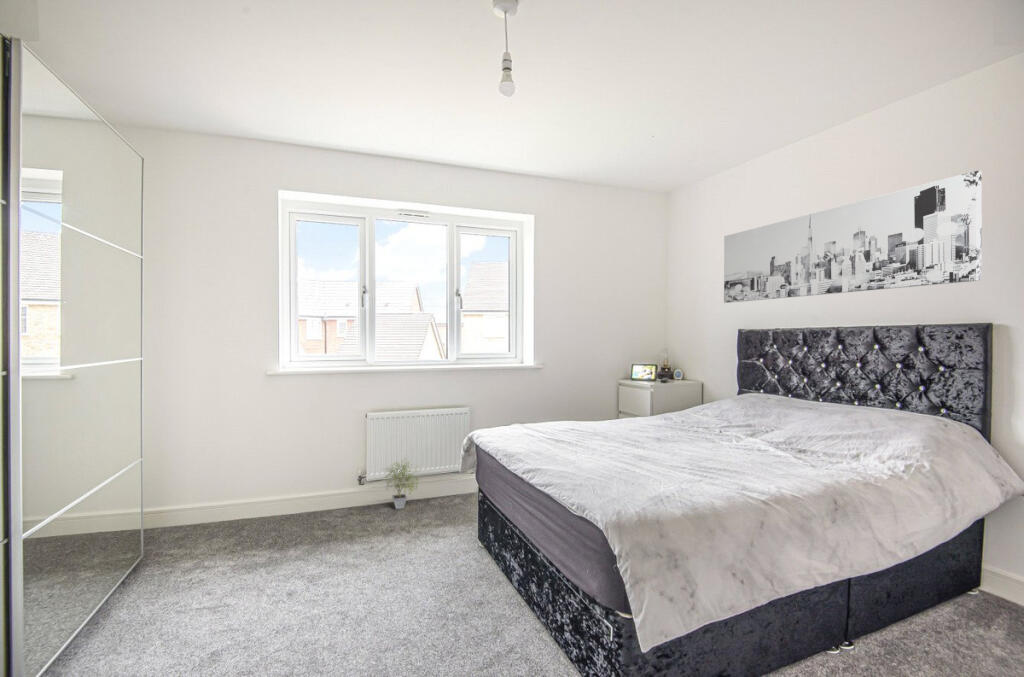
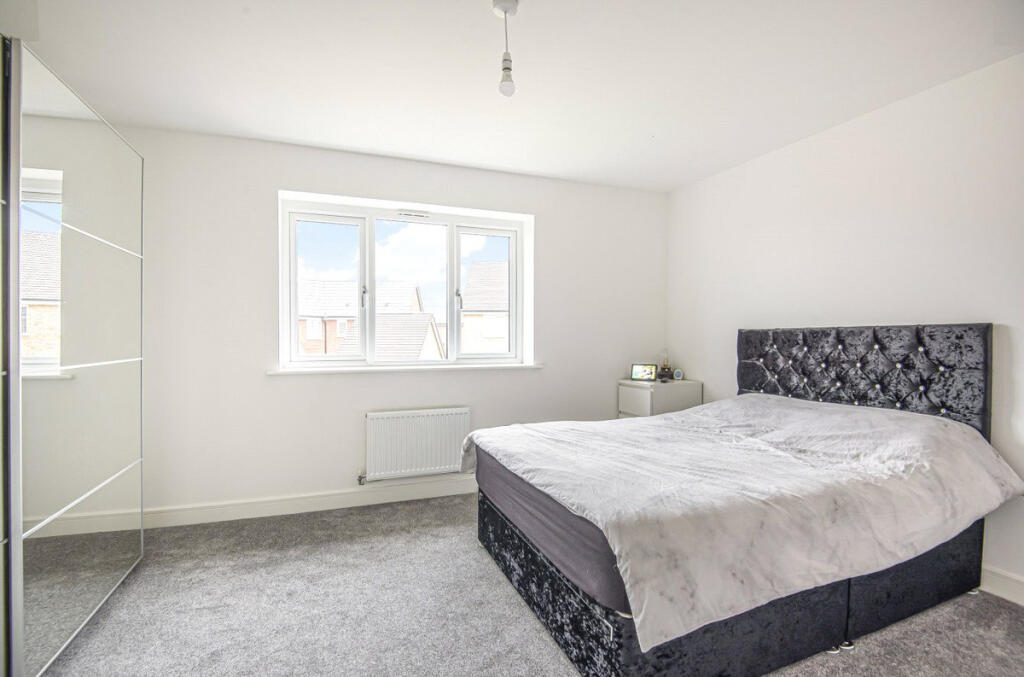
- potted plant [381,457,422,510]
- wall art [723,170,983,304]
